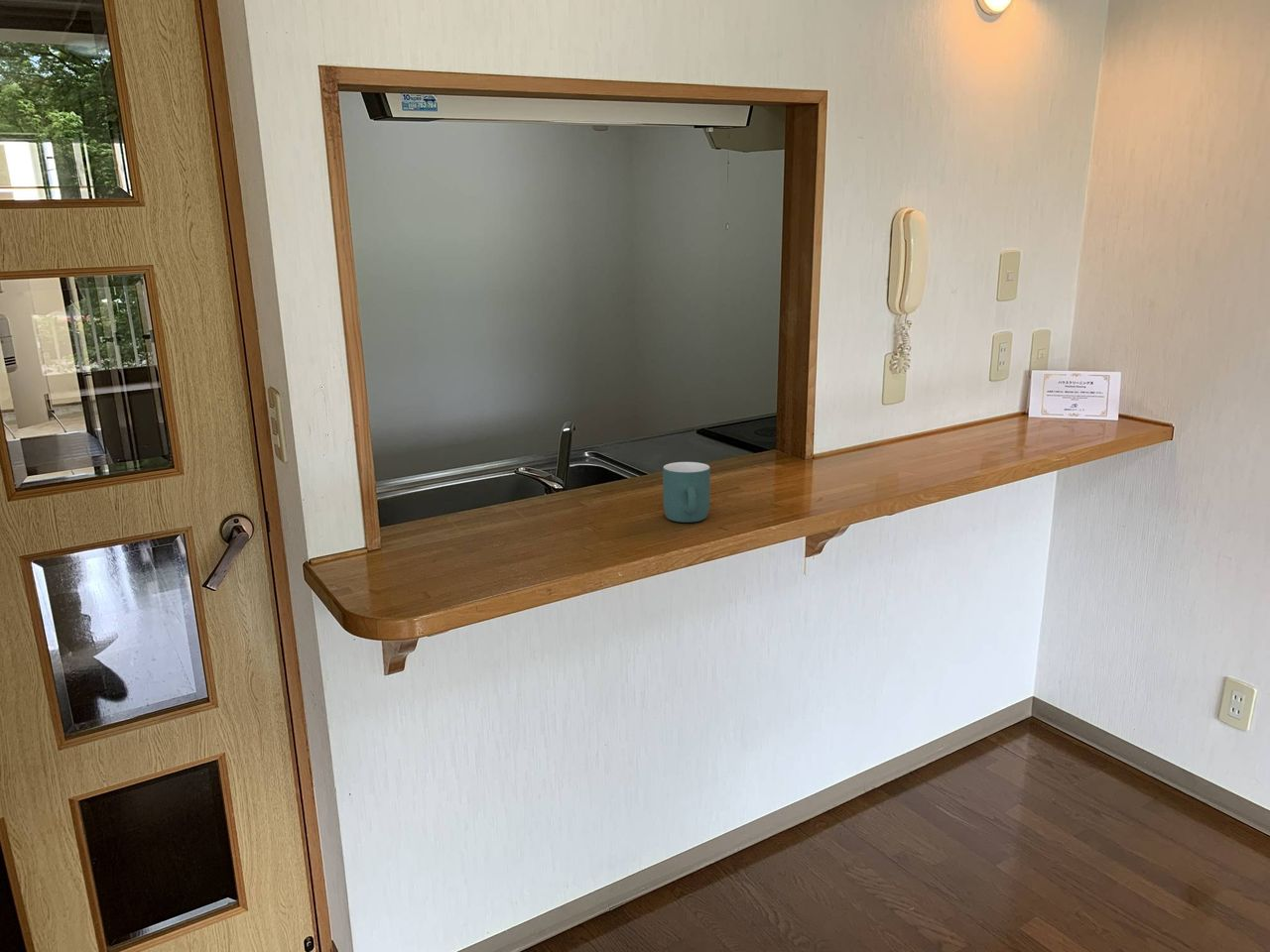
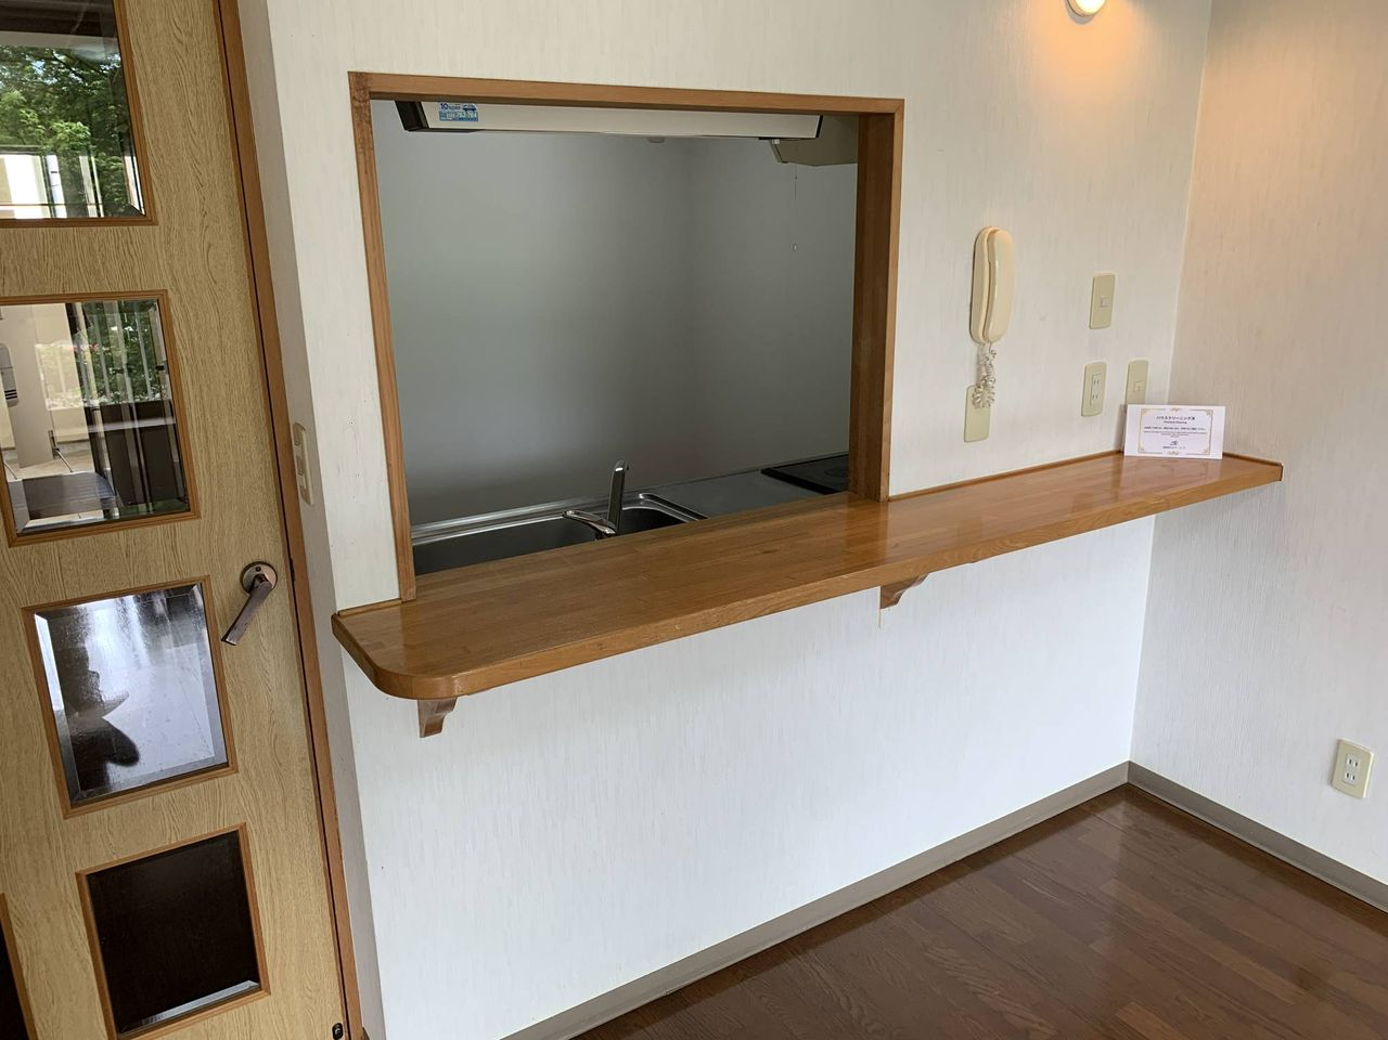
- mug [662,461,711,524]
